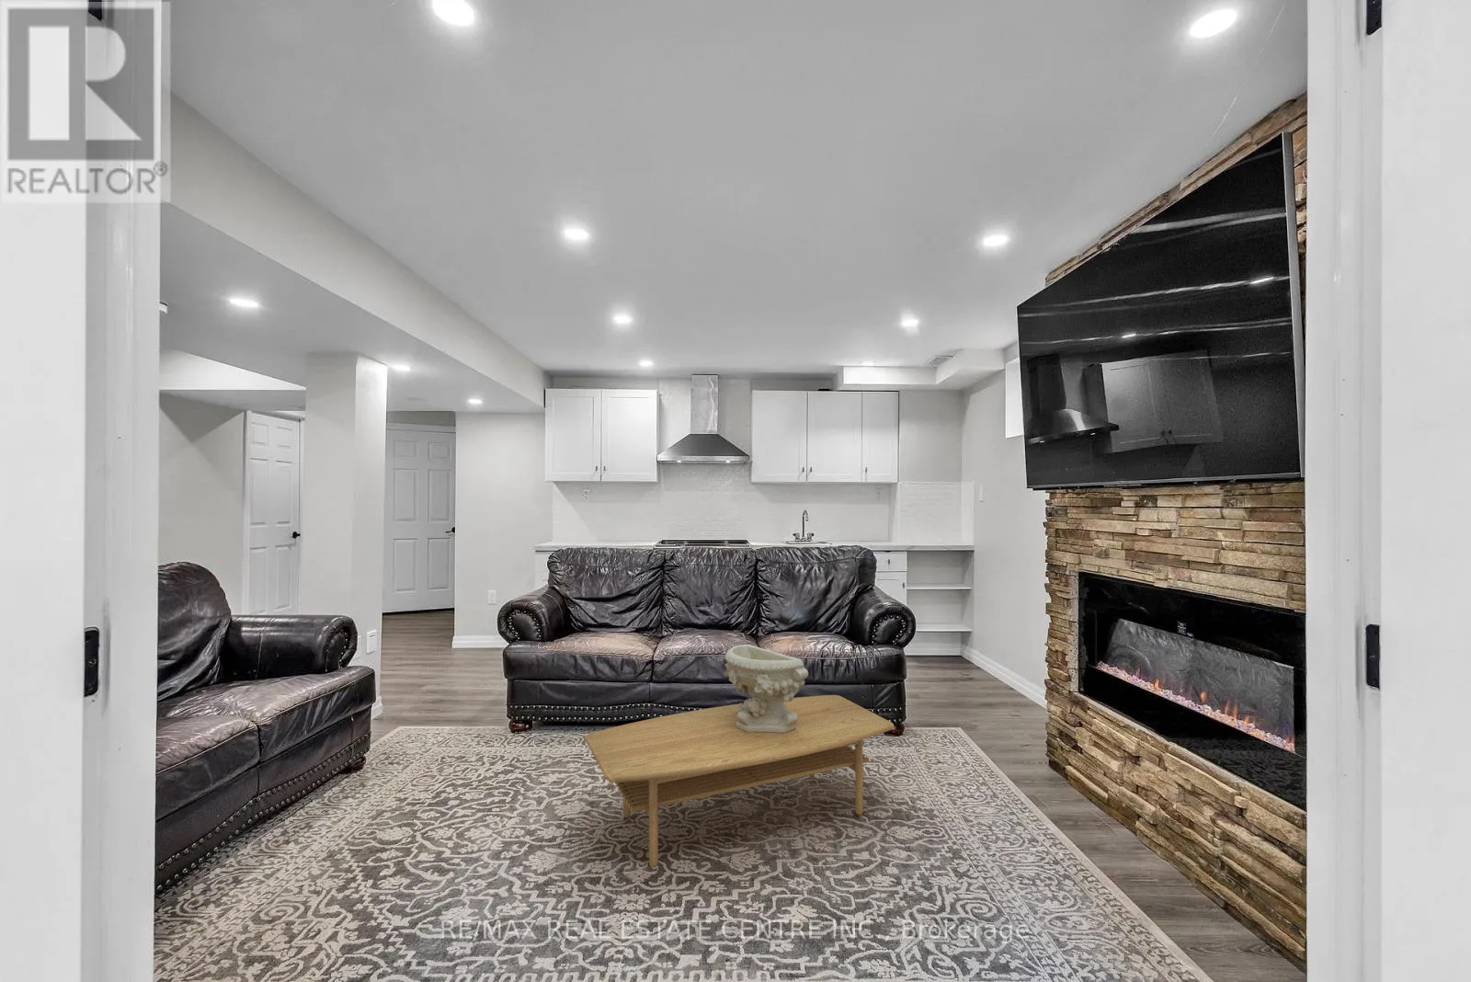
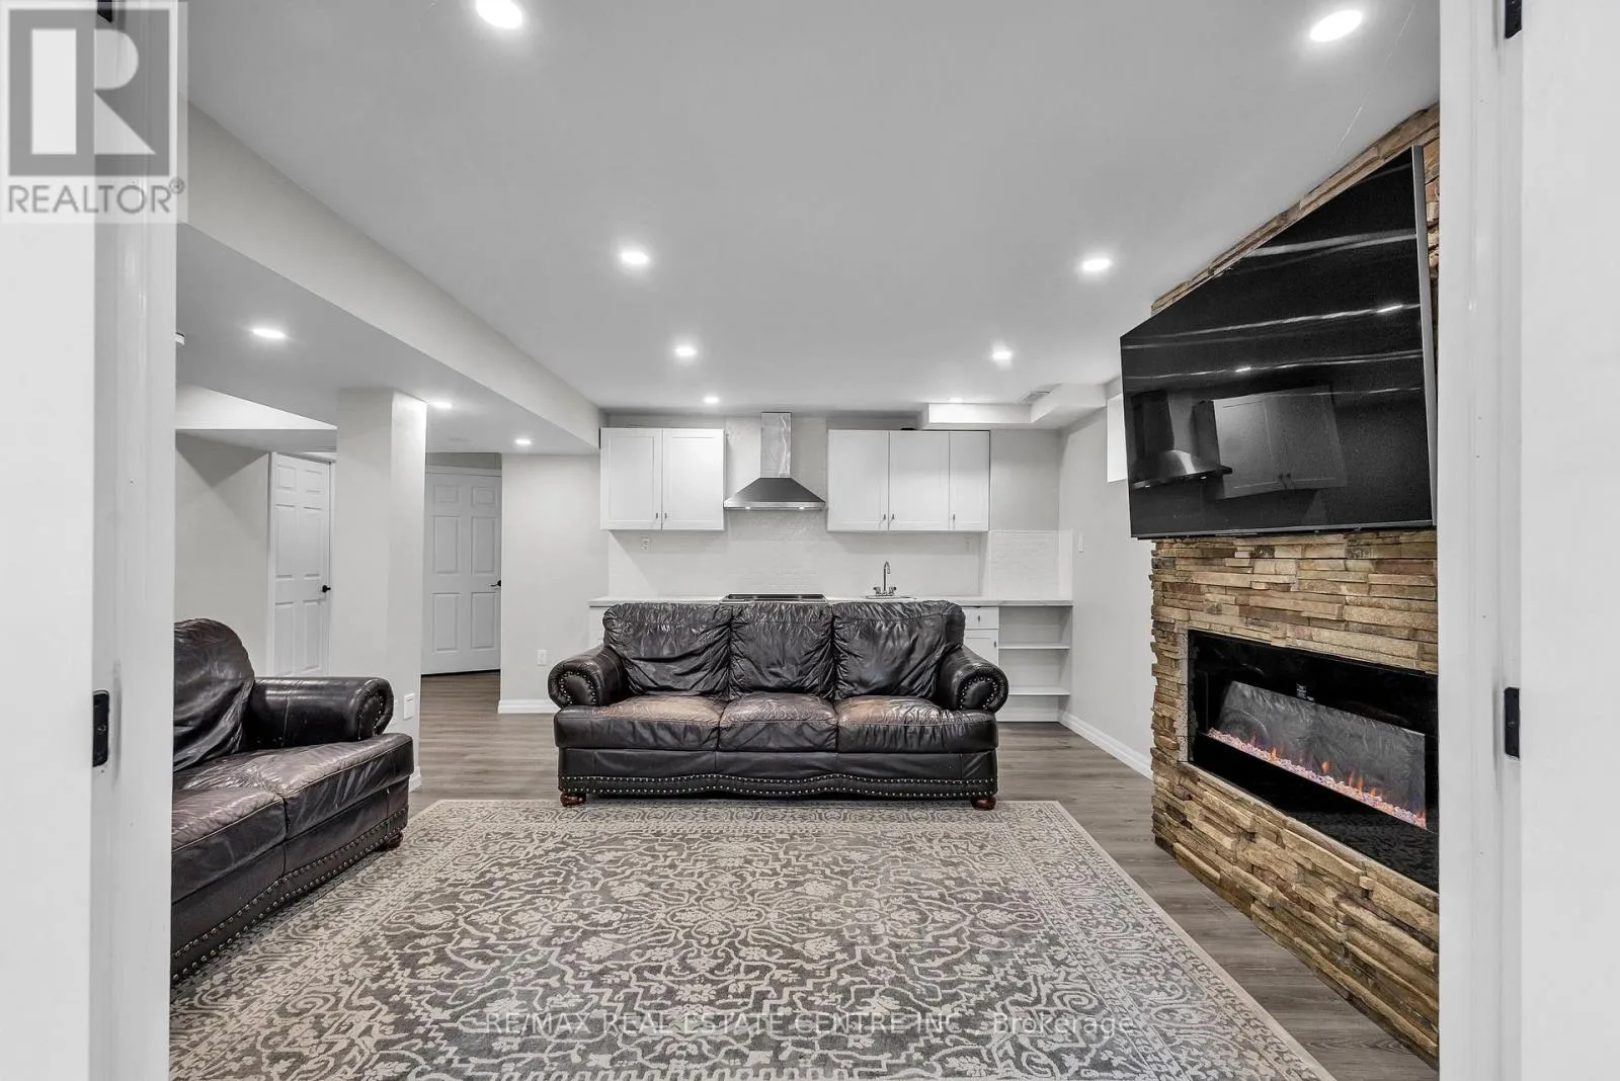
- coffee table [584,694,895,868]
- decorative bowl [724,643,809,733]
